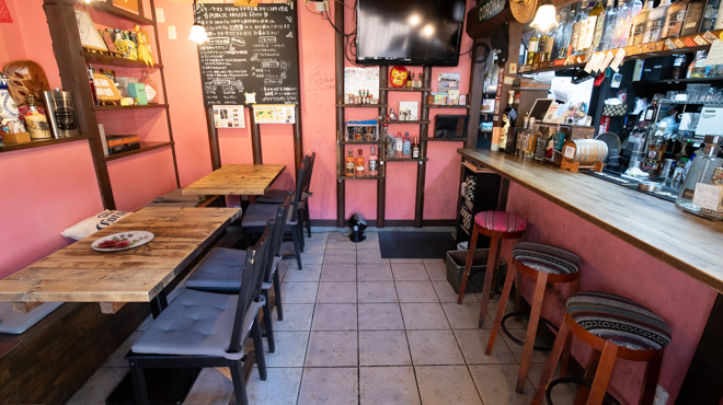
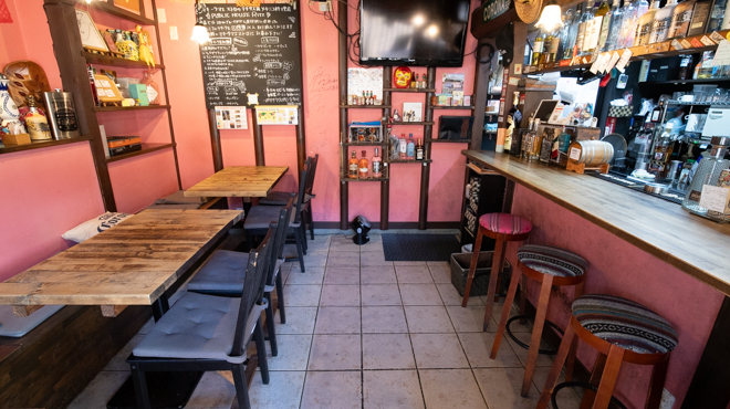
- plate [90,230,156,252]
